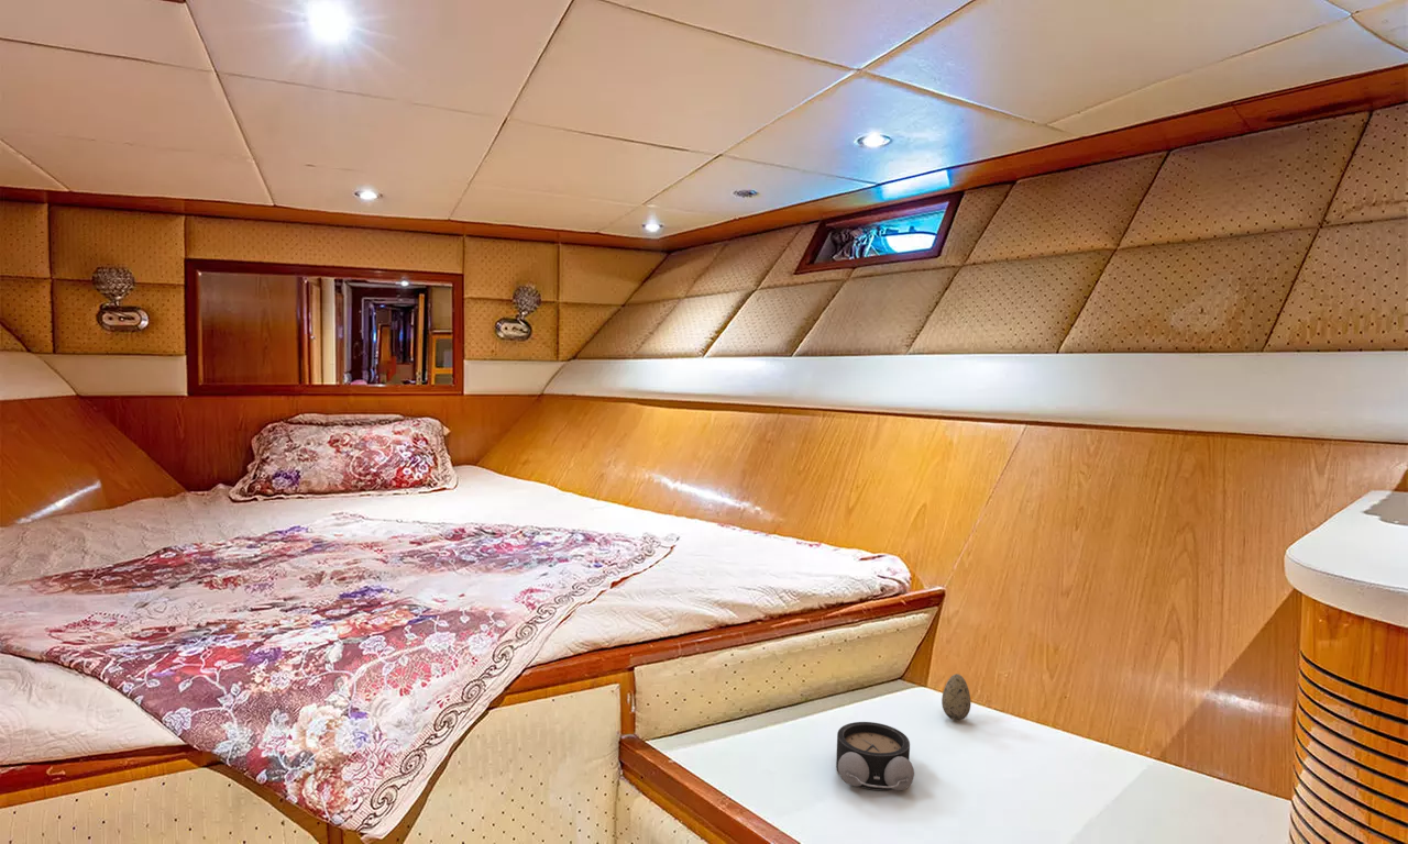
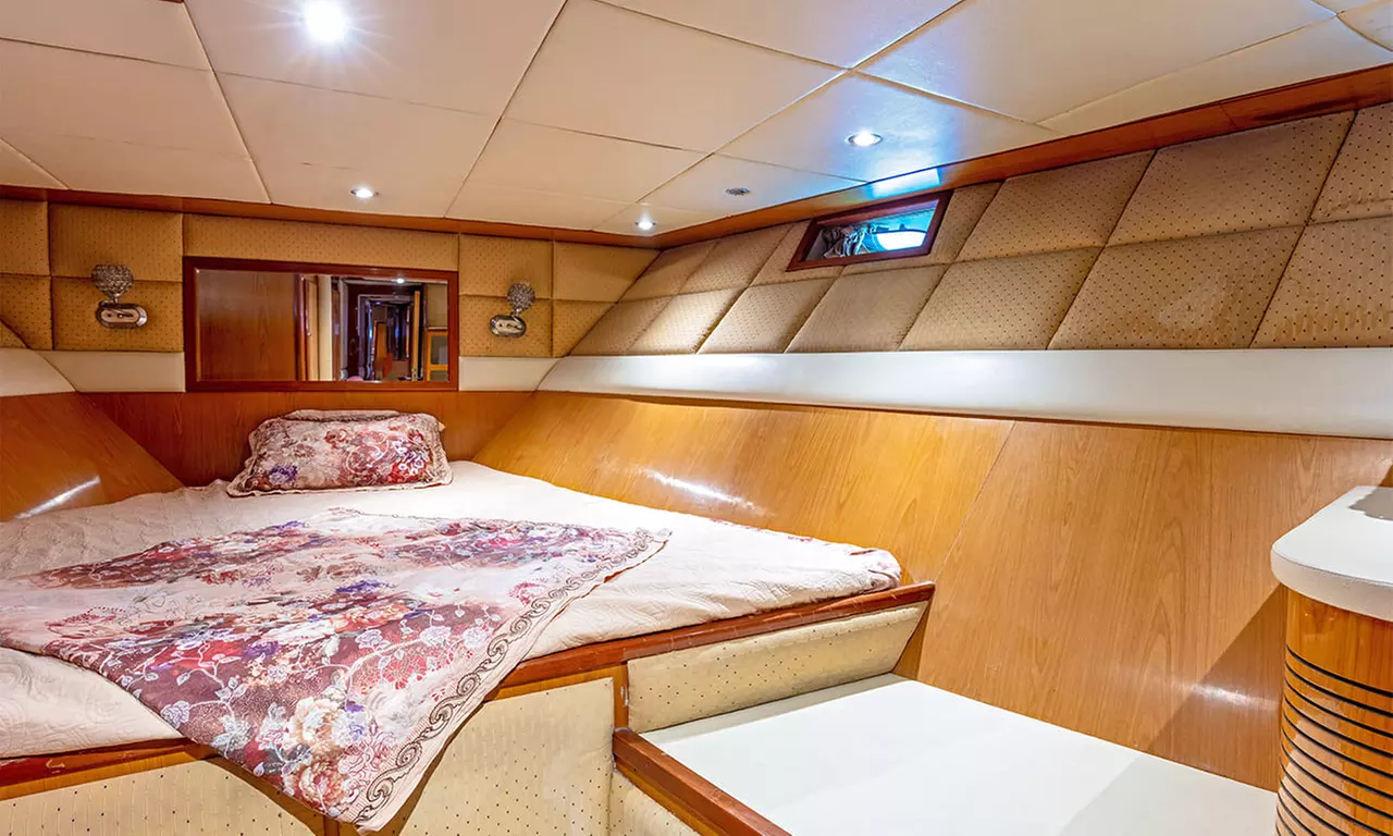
- decorative egg [941,673,971,722]
- alarm clock [835,721,915,791]
